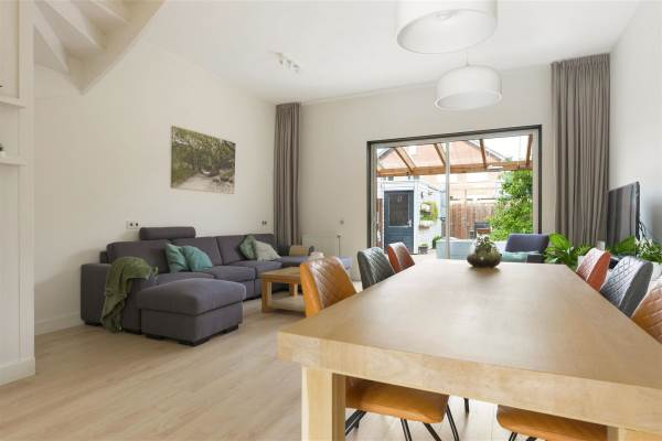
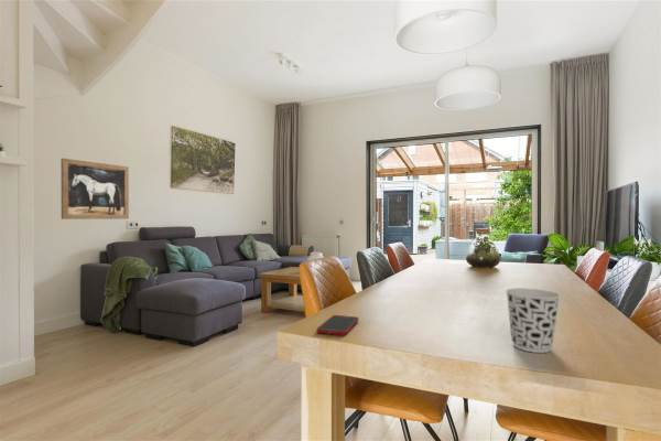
+ wall art [59,158,130,220]
+ cup [505,287,562,354]
+ cell phone [315,314,359,336]
